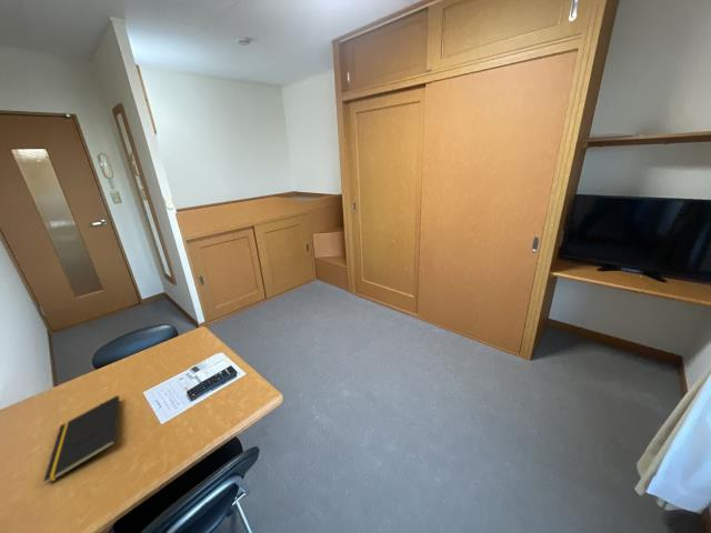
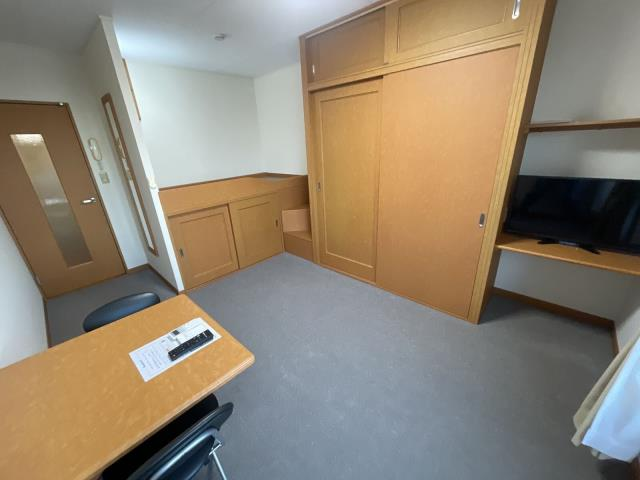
- notepad [42,394,121,485]
